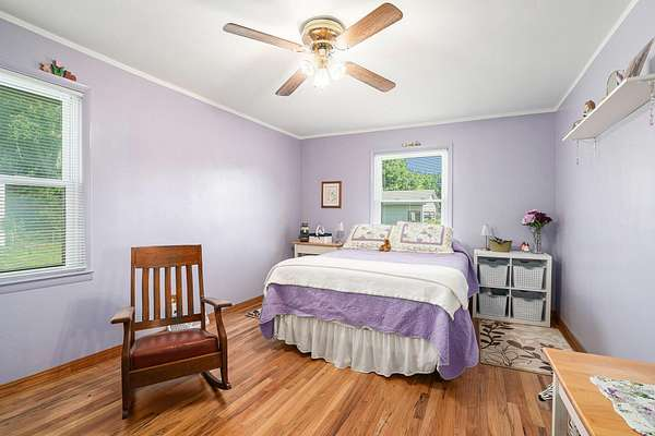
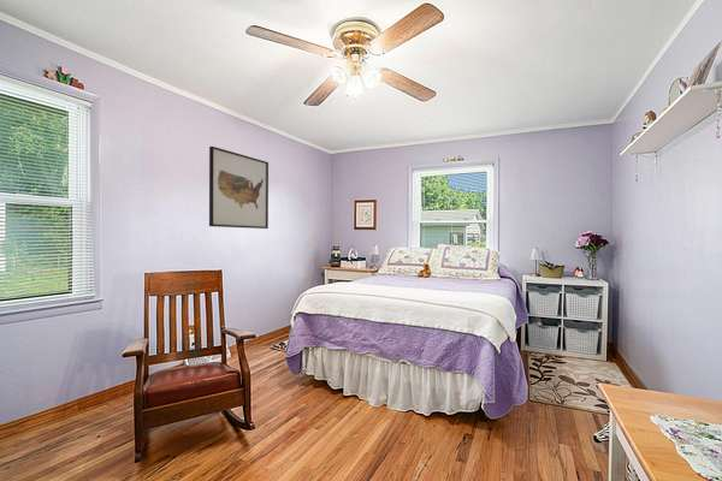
+ wall art [208,146,270,230]
